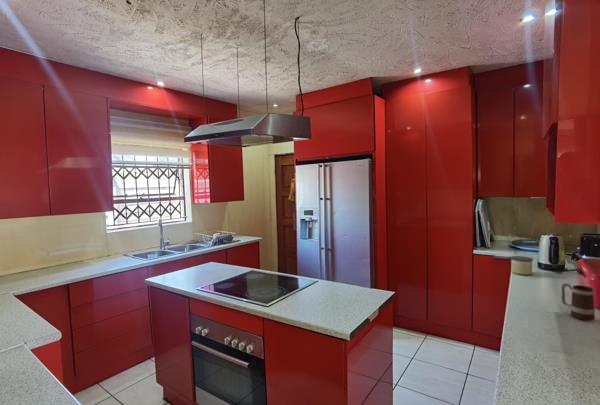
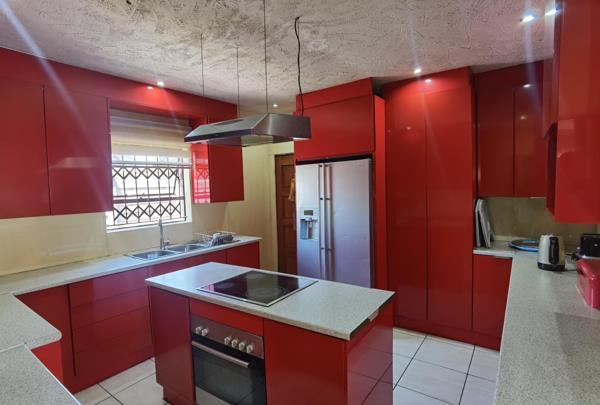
- candle [509,255,534,276]
- mug [560,282,596,321]
